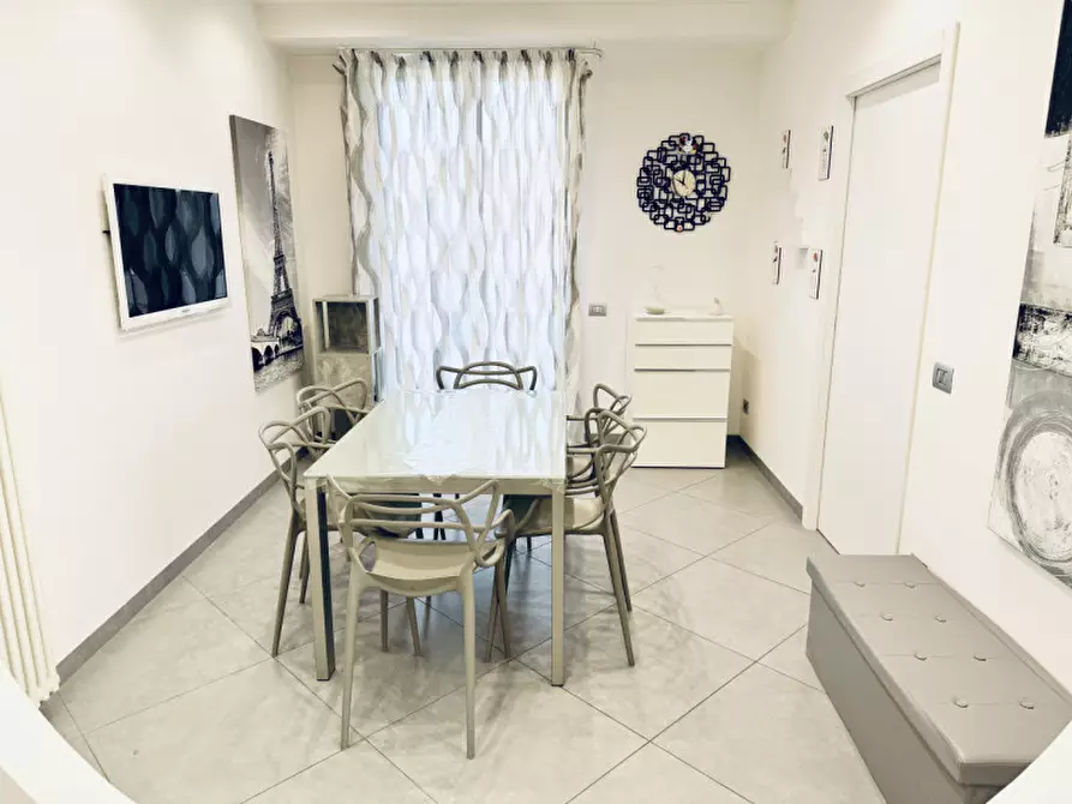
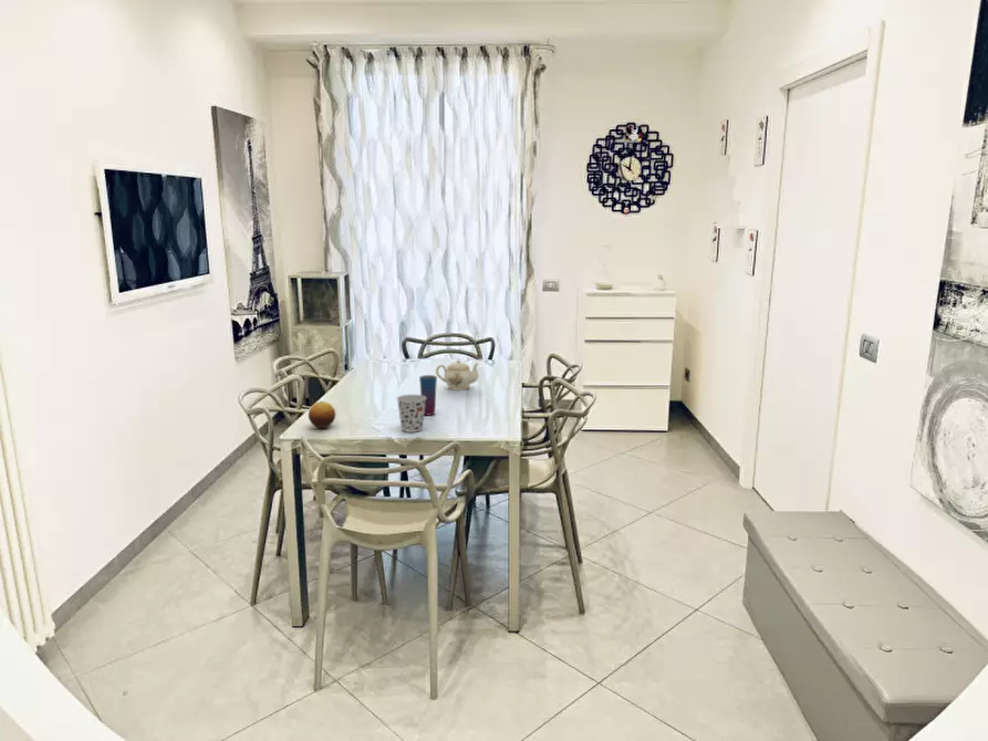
+ teapot [435,358,480,392]
+ cup [418,374,438,416]
+ fruit [308,400,336,429]
+ cup [396,394,426,434]
